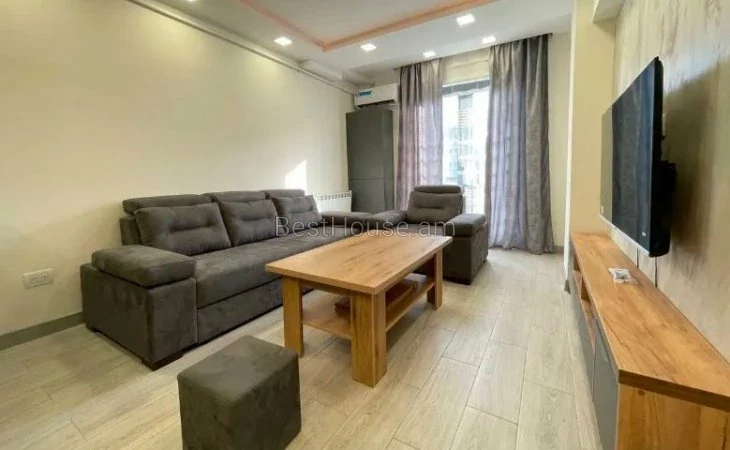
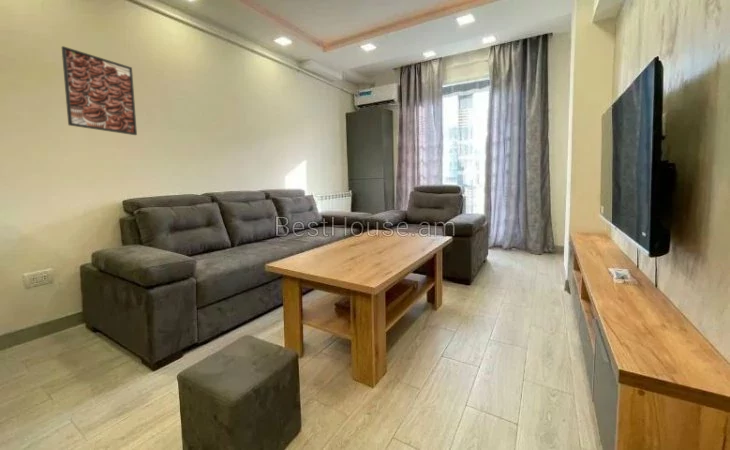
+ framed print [61,45,138,136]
